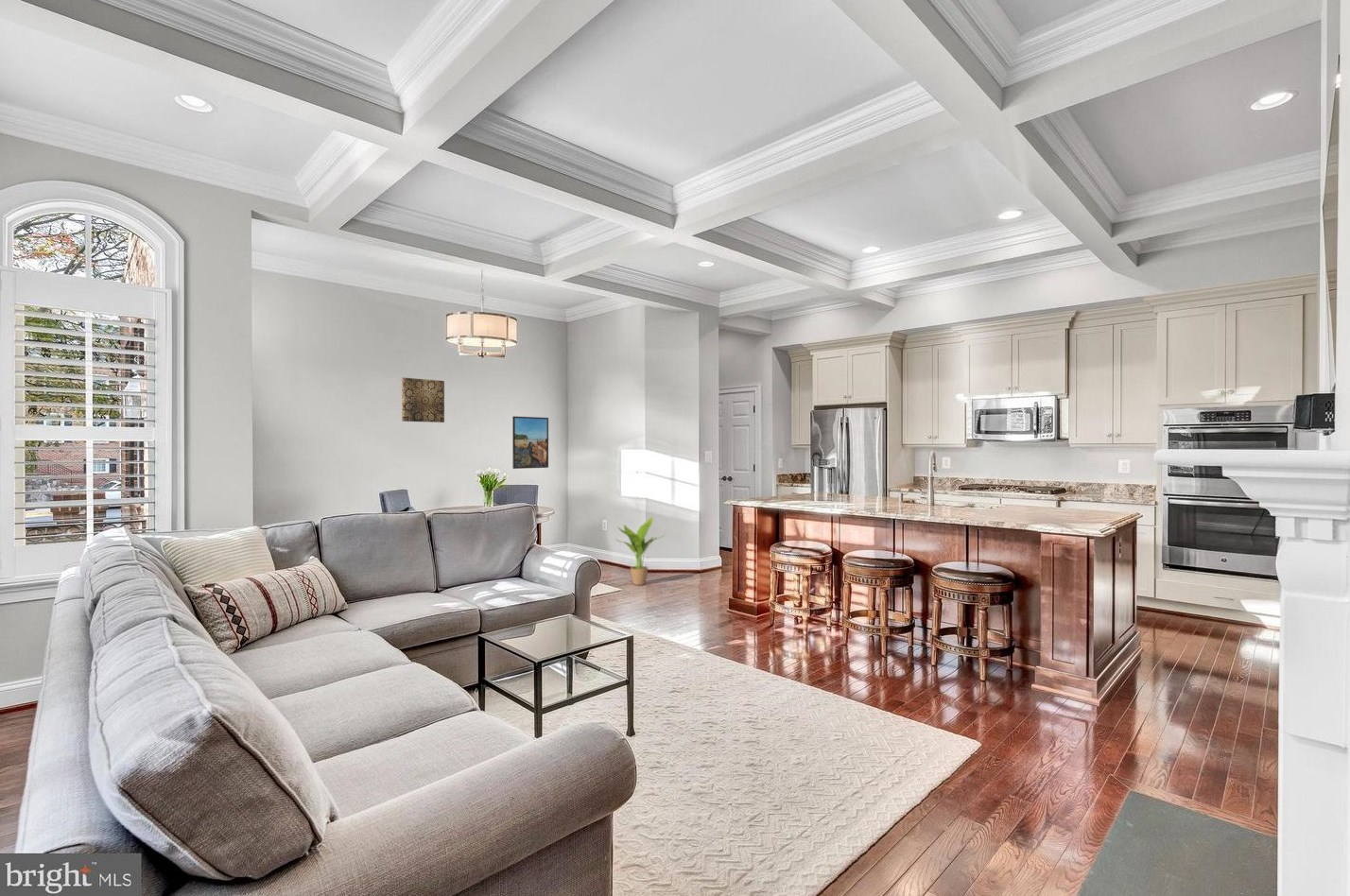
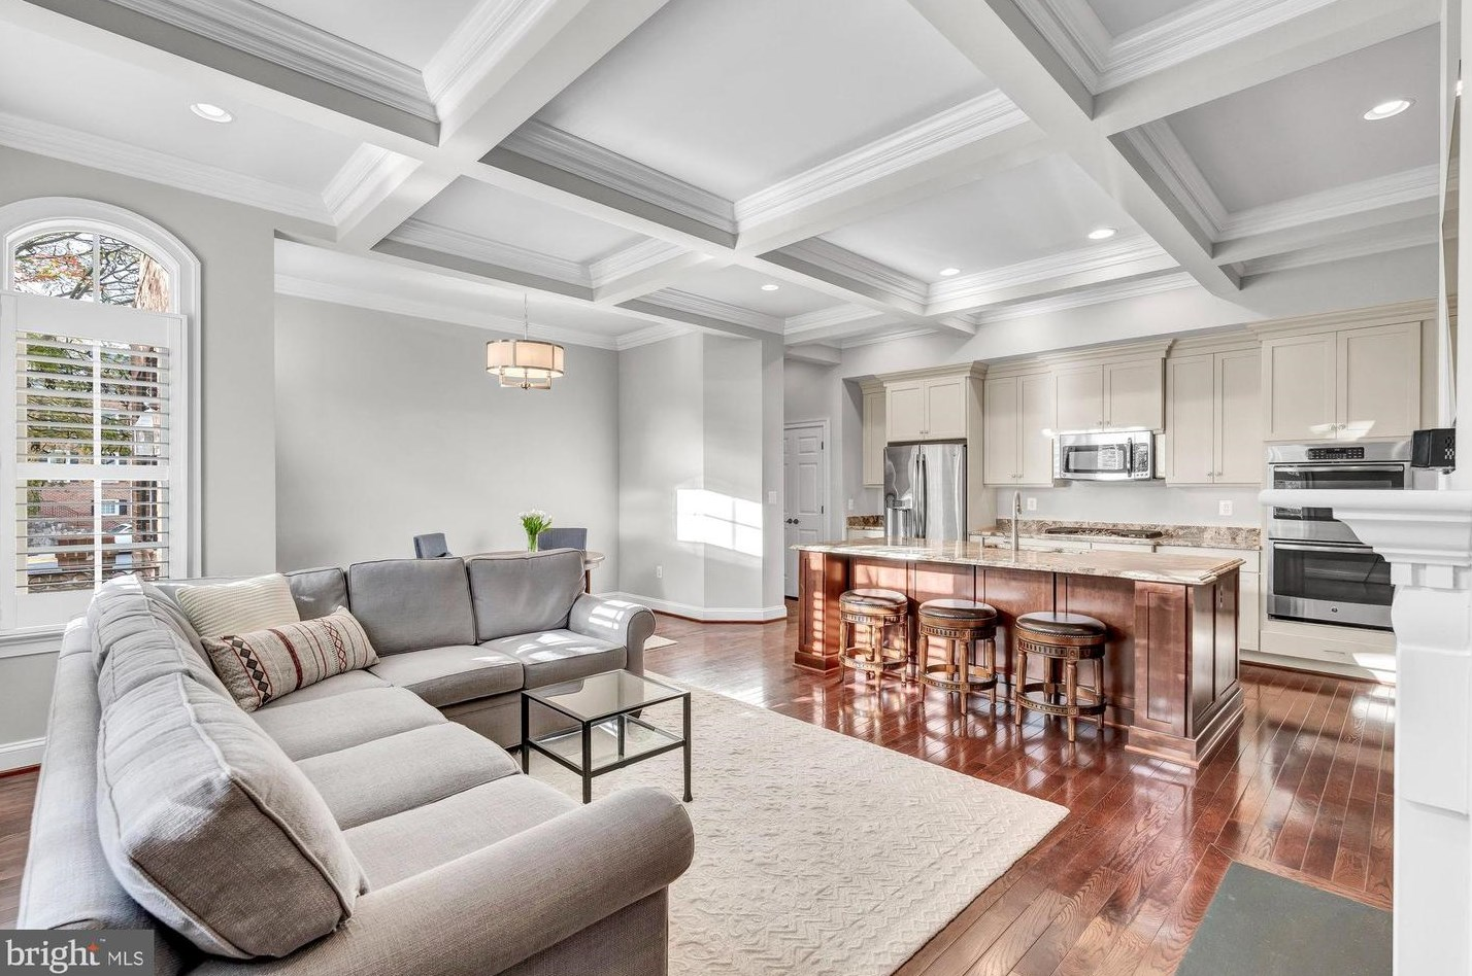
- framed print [511,416,549,470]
- wall art [401,377,445,423]
- potted plant [614,515,666,586]
